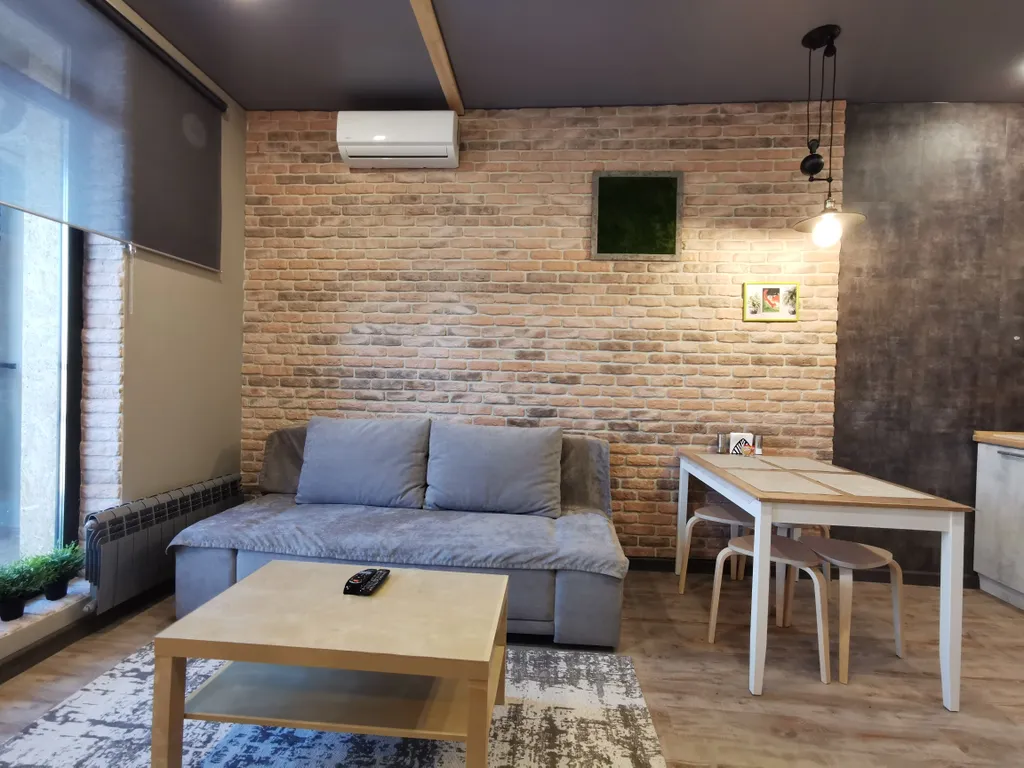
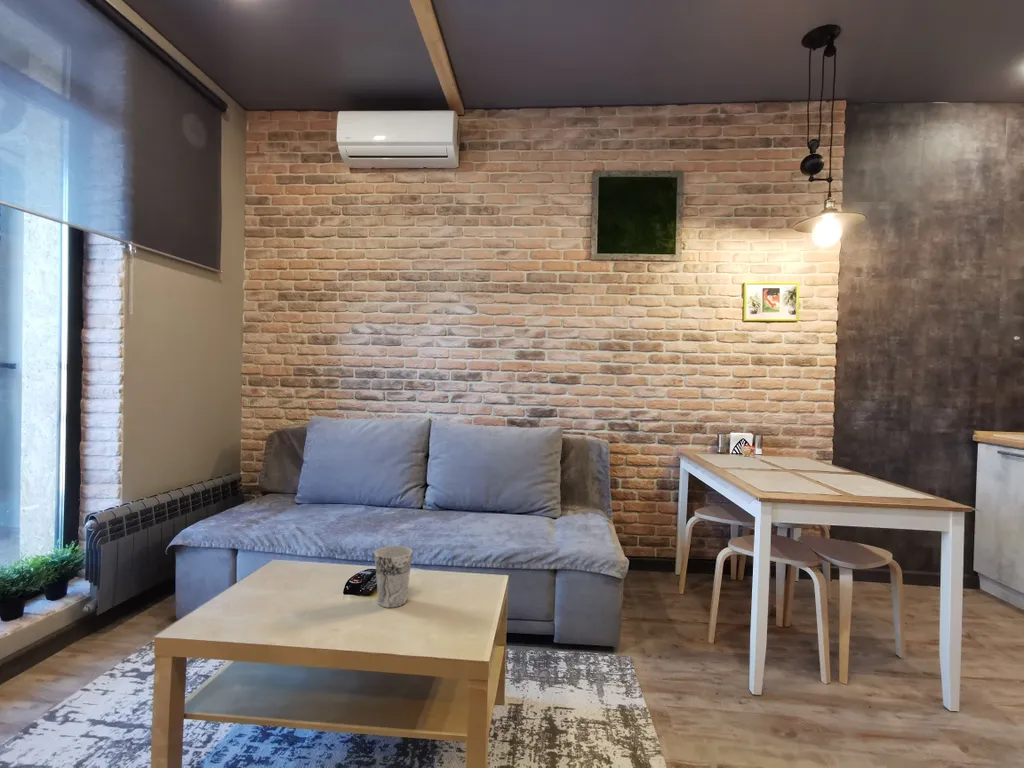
+ cup [374,545,413,609]
